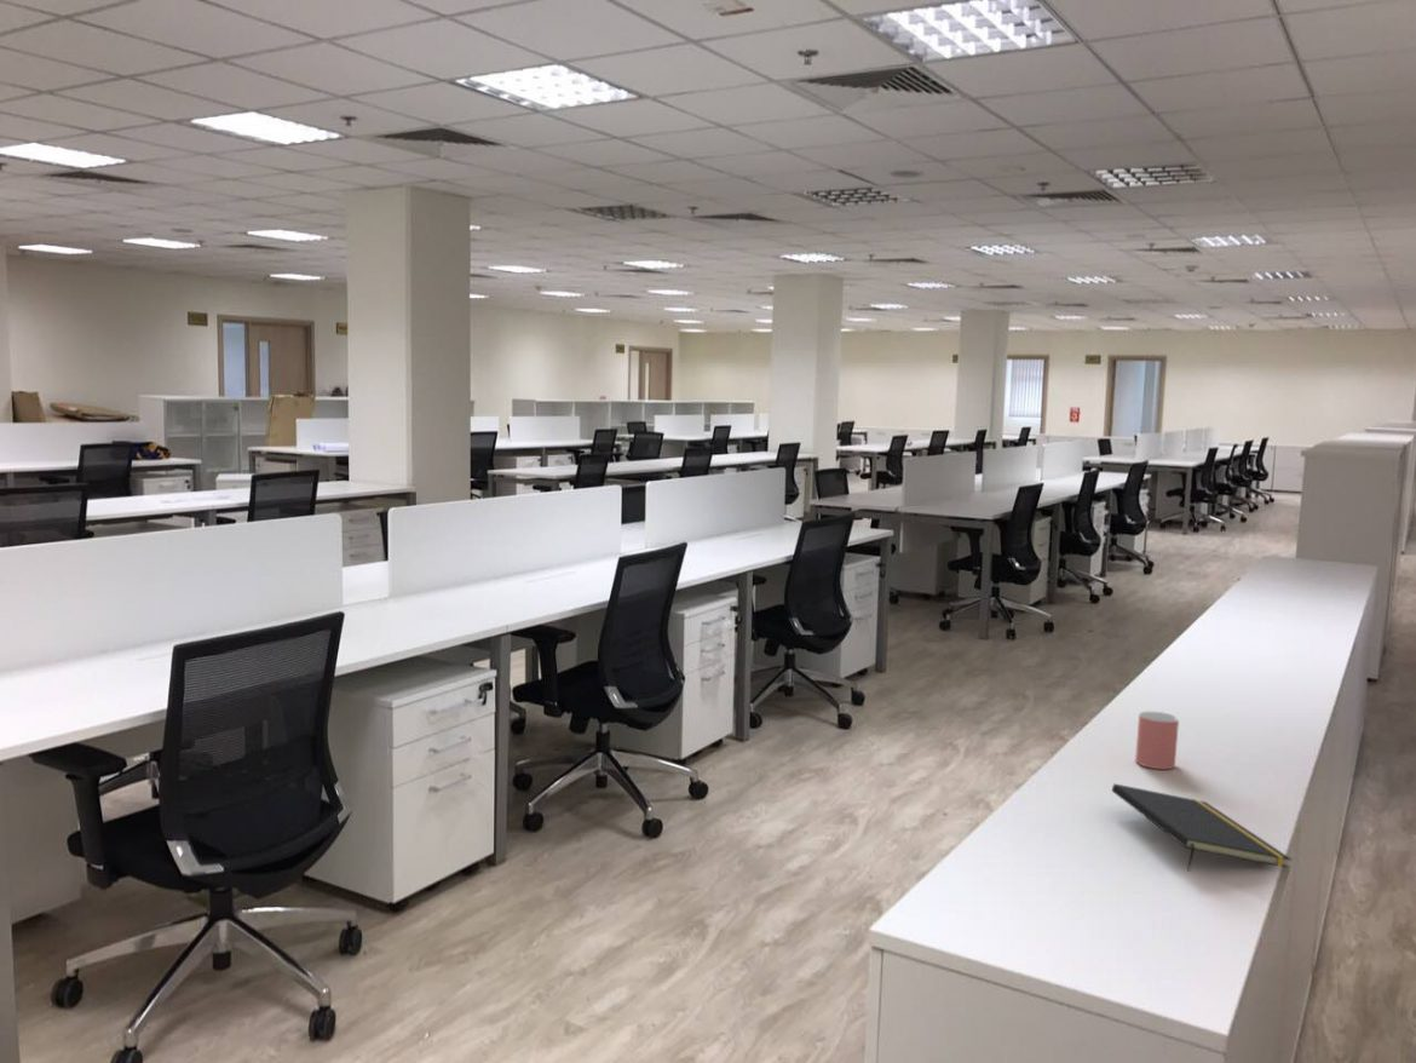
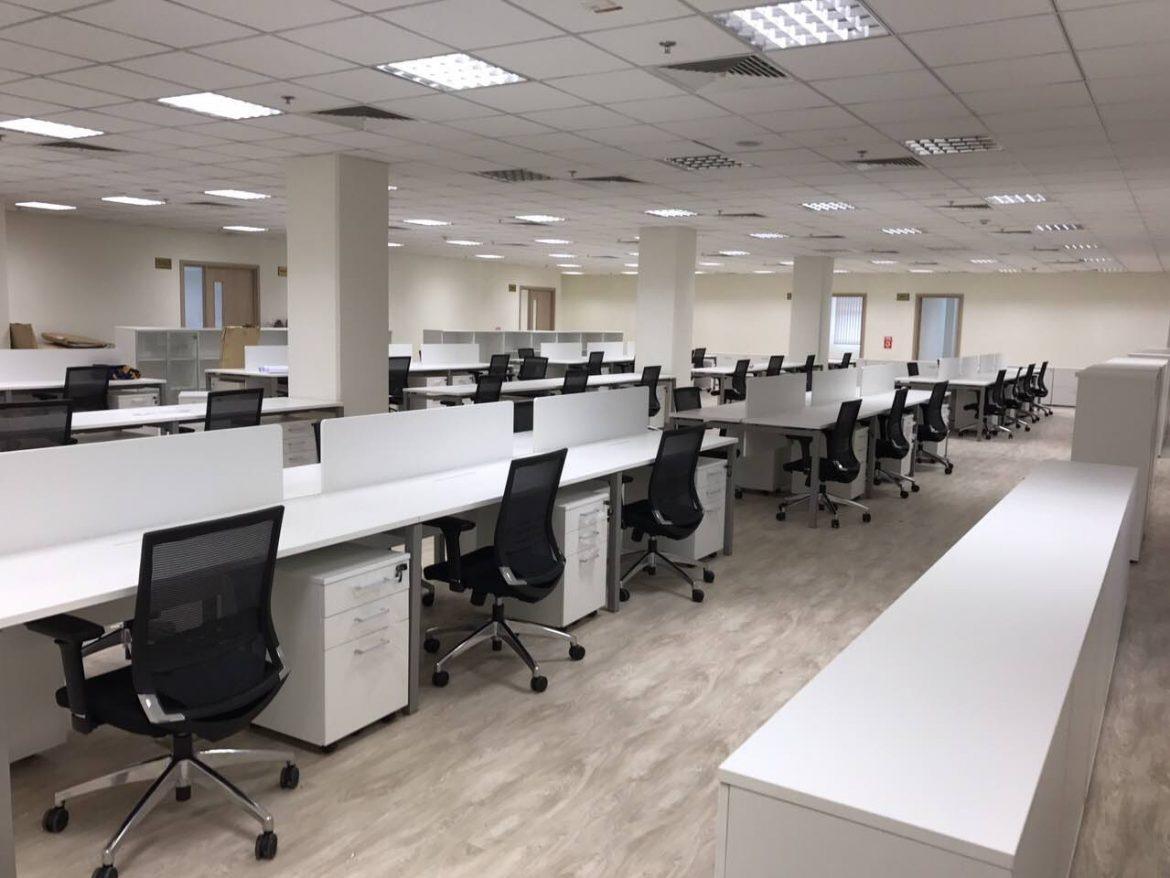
- notepad [1111,782,1293,873]
- cup [1134,711,1180,770]
